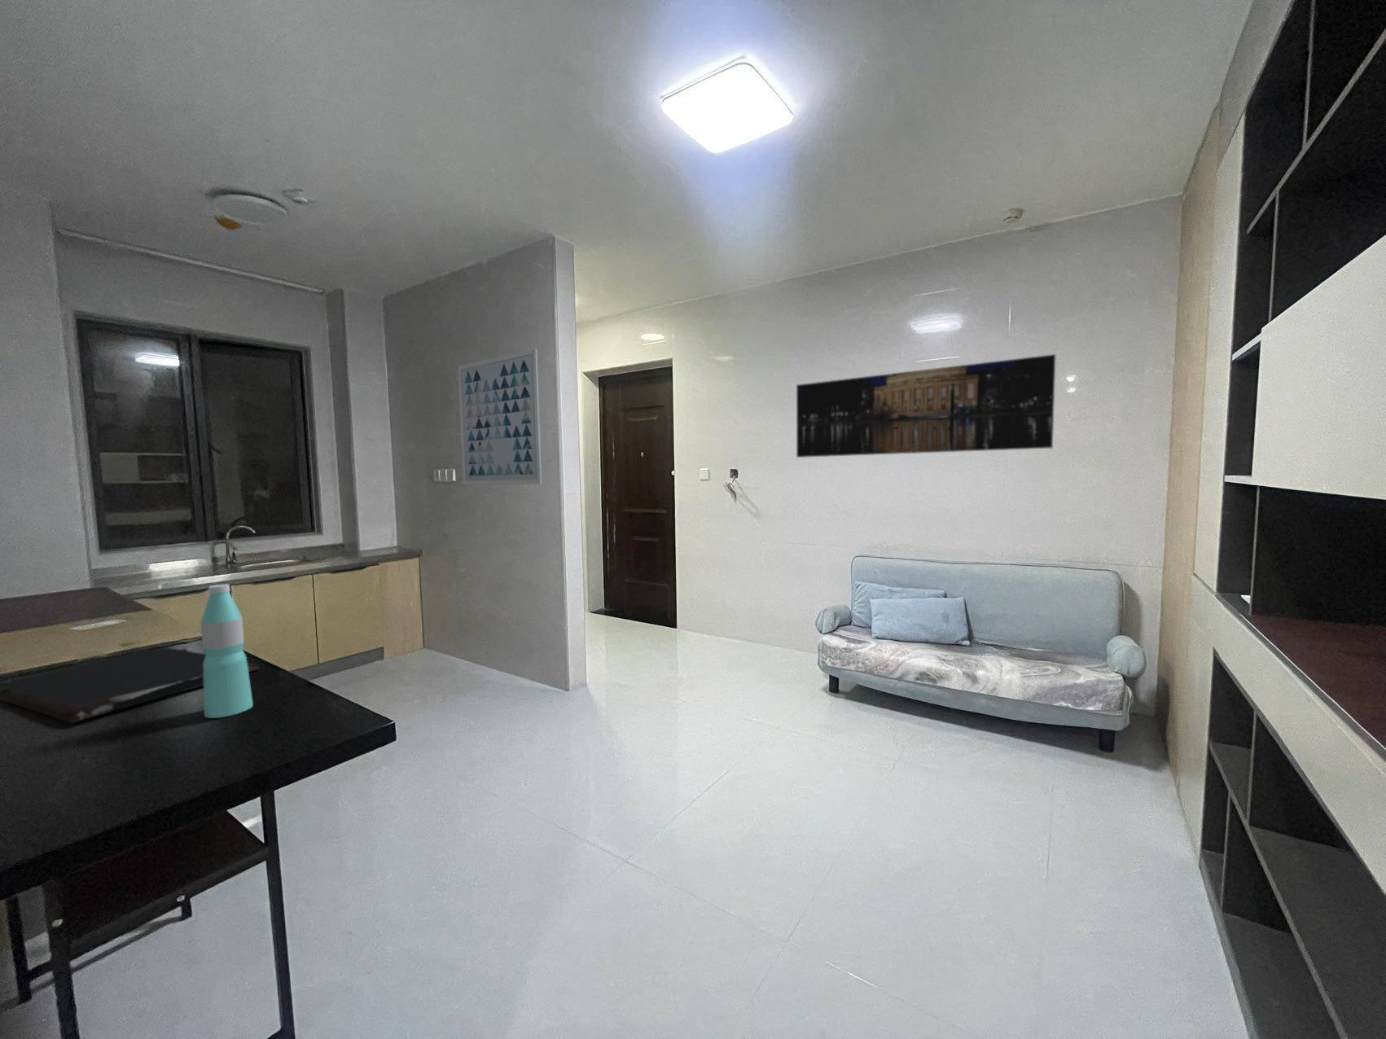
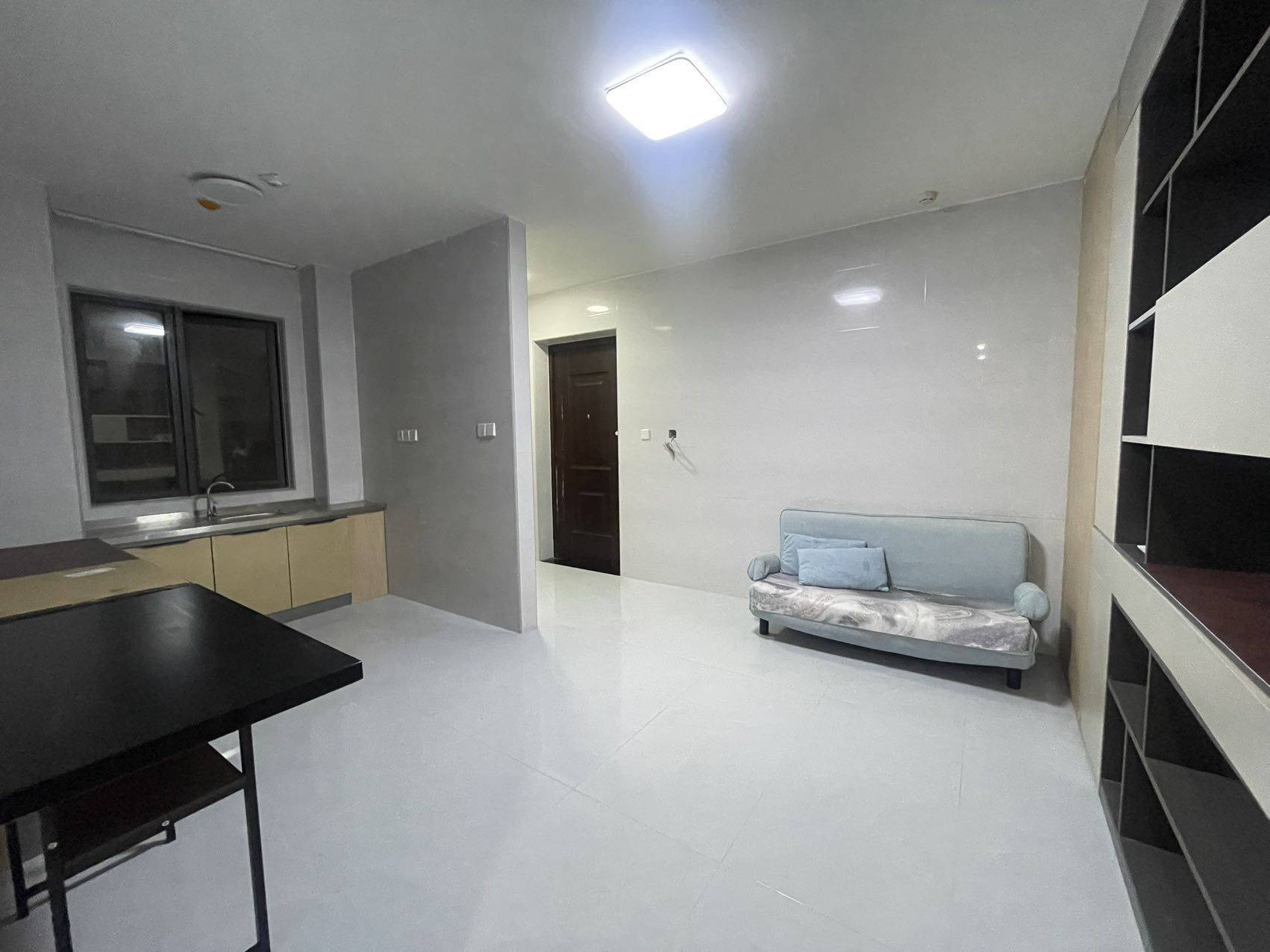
- water bottle [200,583,254,719]
- wall art [457,348,542,486]
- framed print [796,354,1058,458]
- cutting board [0,646,261,724]
